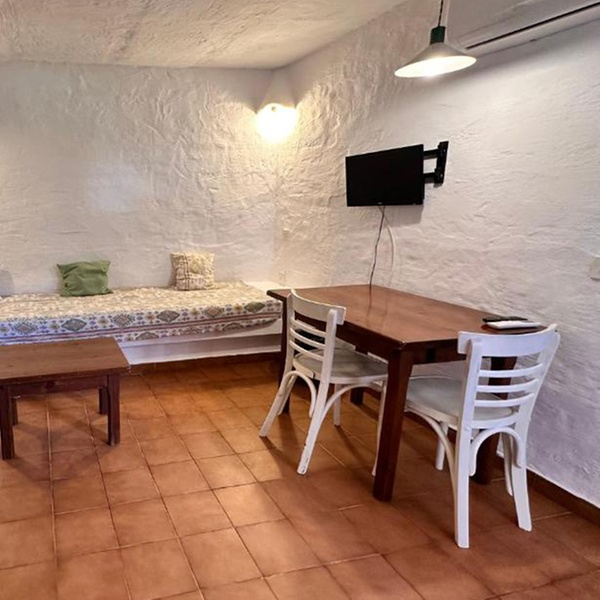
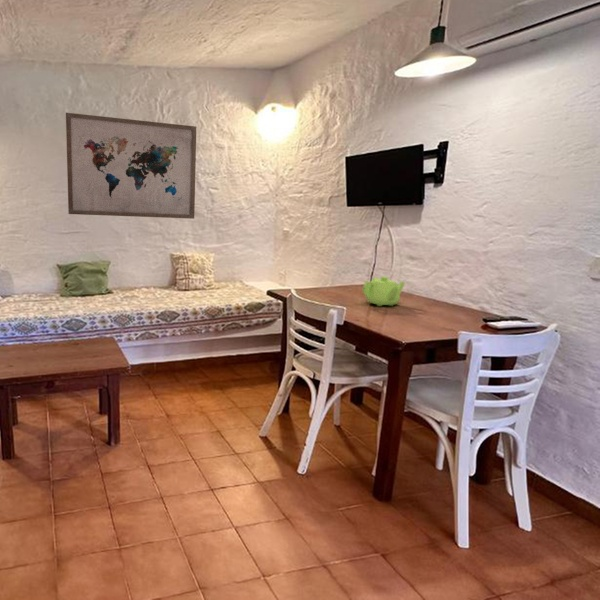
+ wall art [65,112,197,220]
+ teapot [361,275,405,307]
